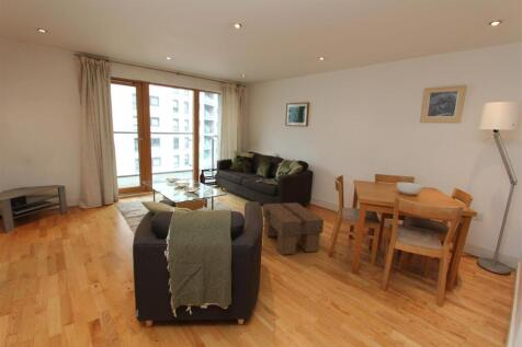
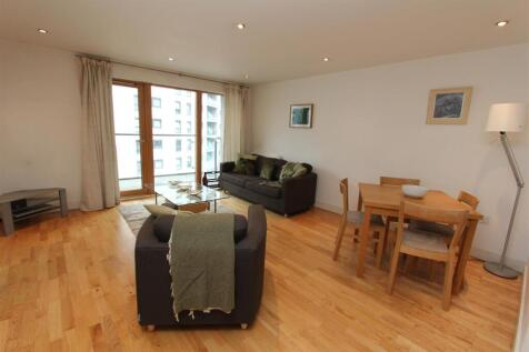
- footstool [262,201,325,256]
